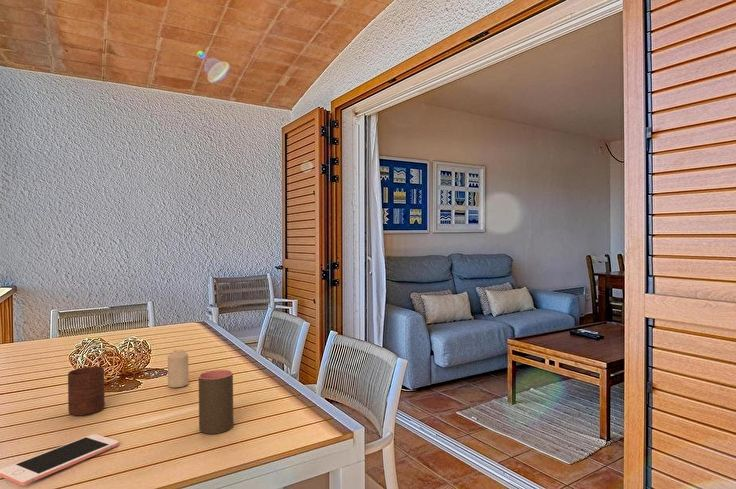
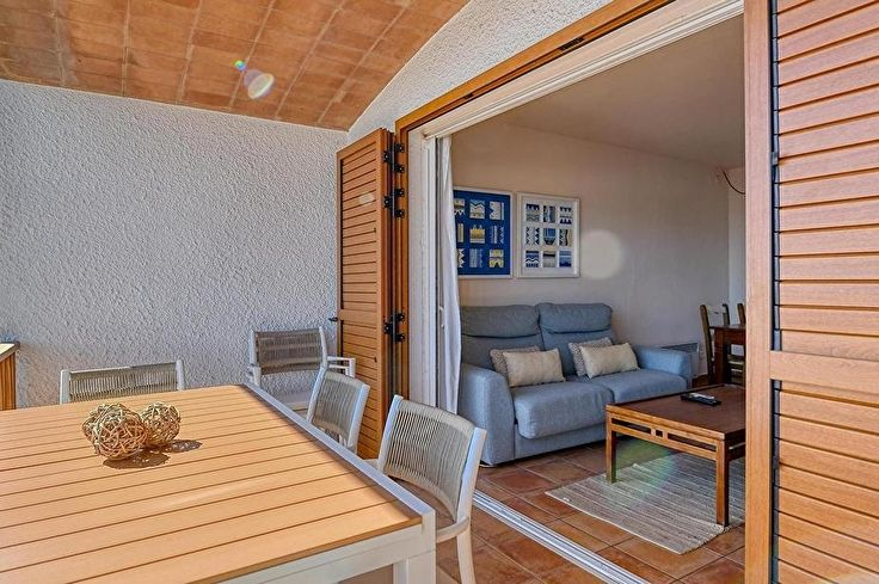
- cup [67,366,106,416]
- cup [198,369,234,435]
- candle [167,349,190,389]
- cell phone [0,433,120,487]
